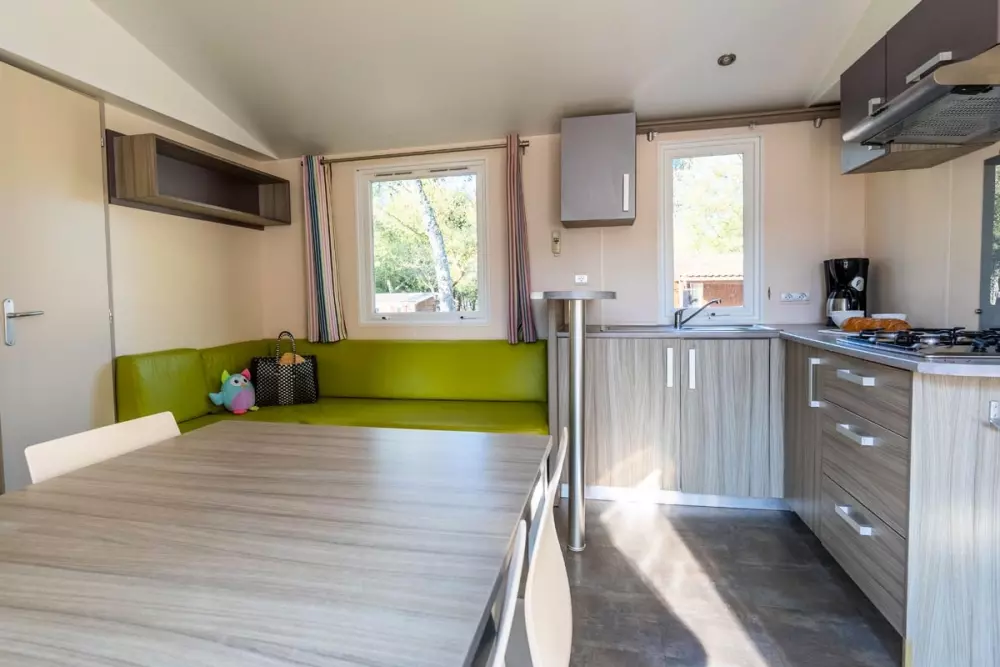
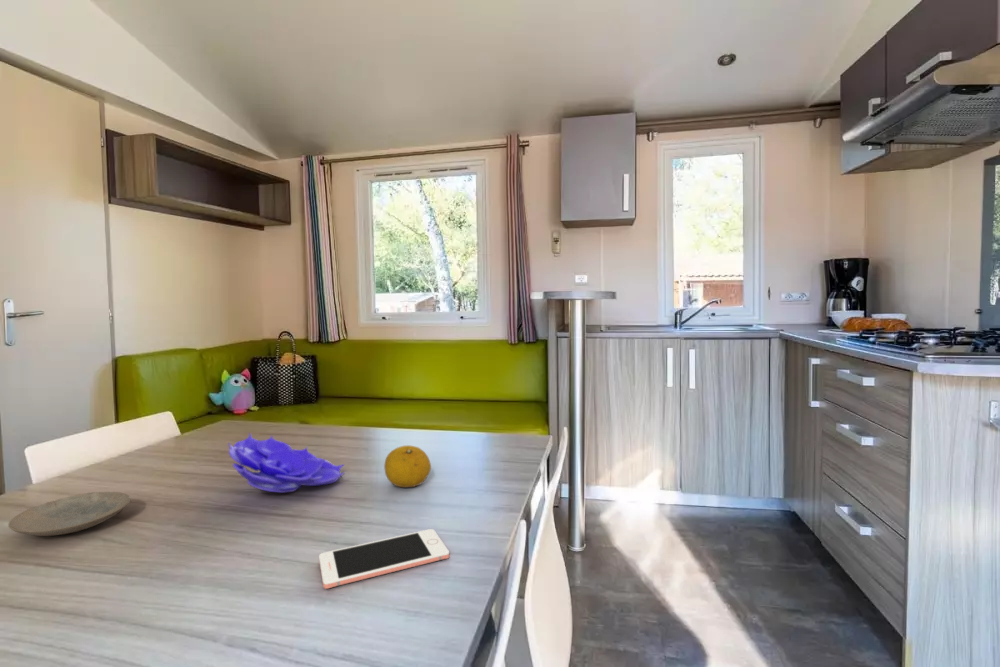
+ plate [7,491,132,537]
+ fruit [383,444,432,488]
+ decorative bowl [228,432,346,494]
+ cell phone [318,528,450,590]
